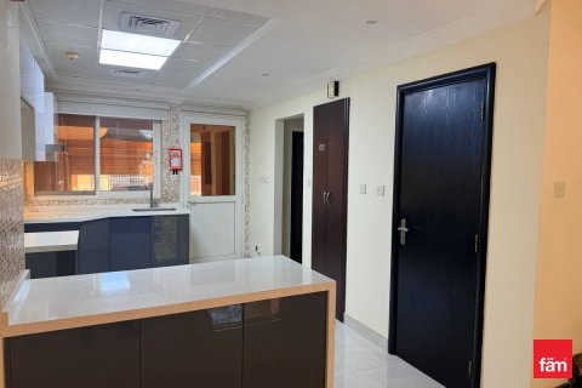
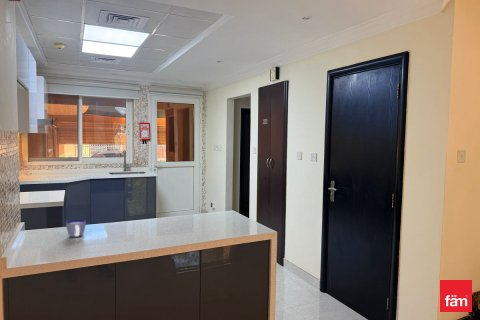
+ cup [65,219,87,238]
